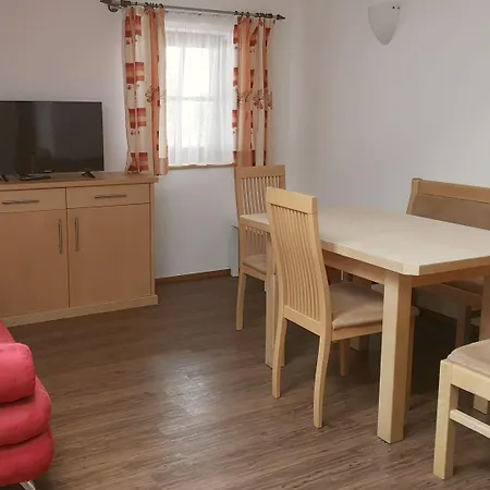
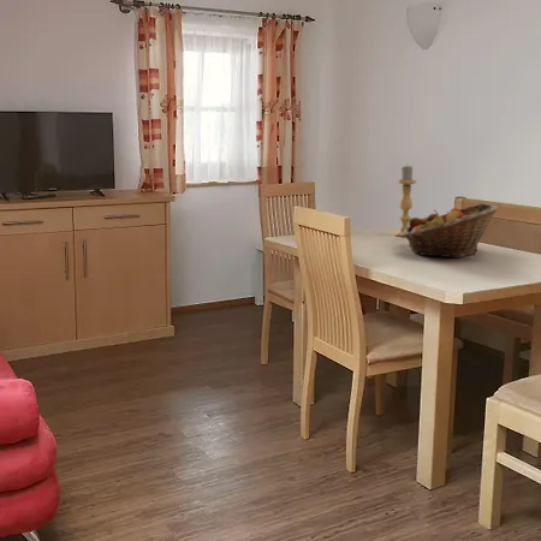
+ fruit basket [403,202,500,258]
+ candle holder [394,165,417,238]
